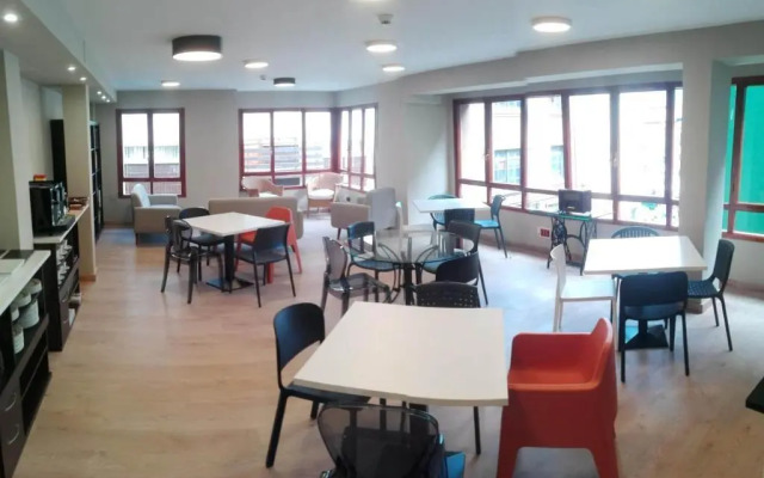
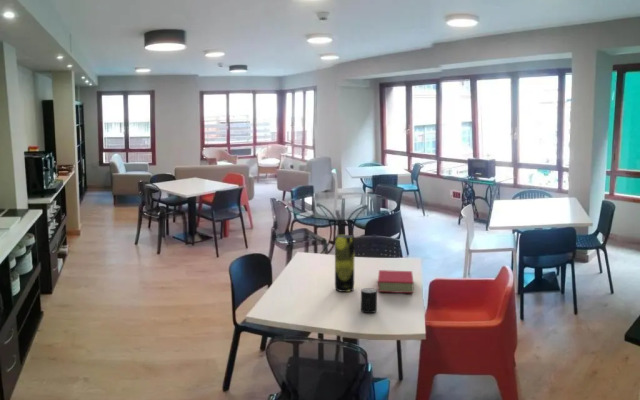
+ mug [360,287,378,314]
+ vase [334,234,356,293]
+ book [377,269,415,294]
